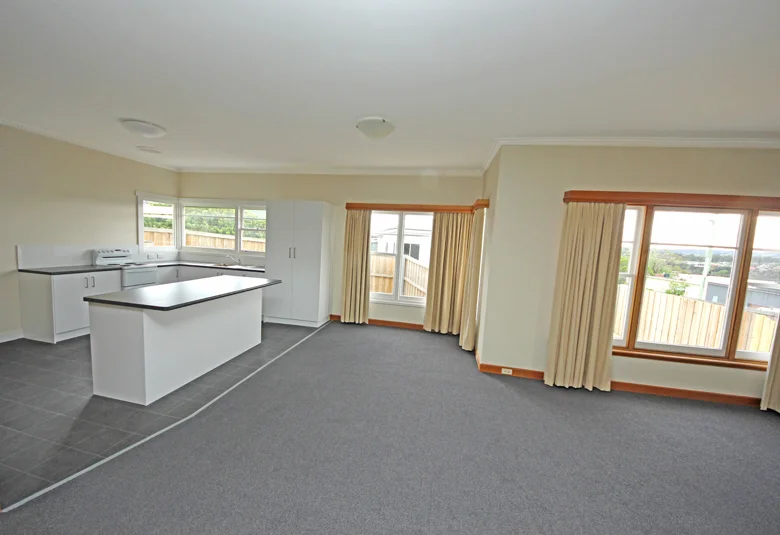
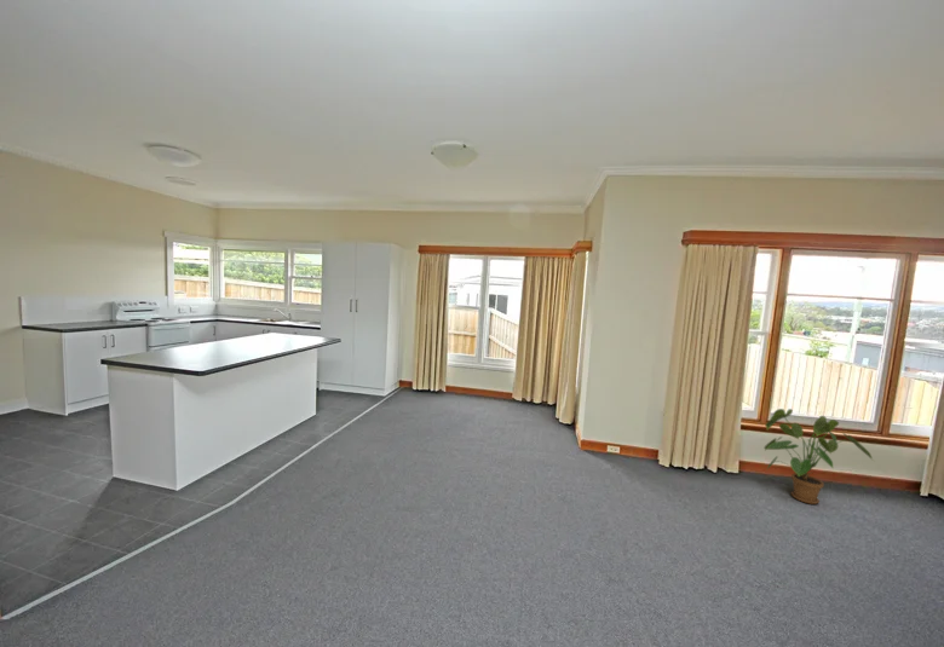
+ house plant [764,408,876,506]
